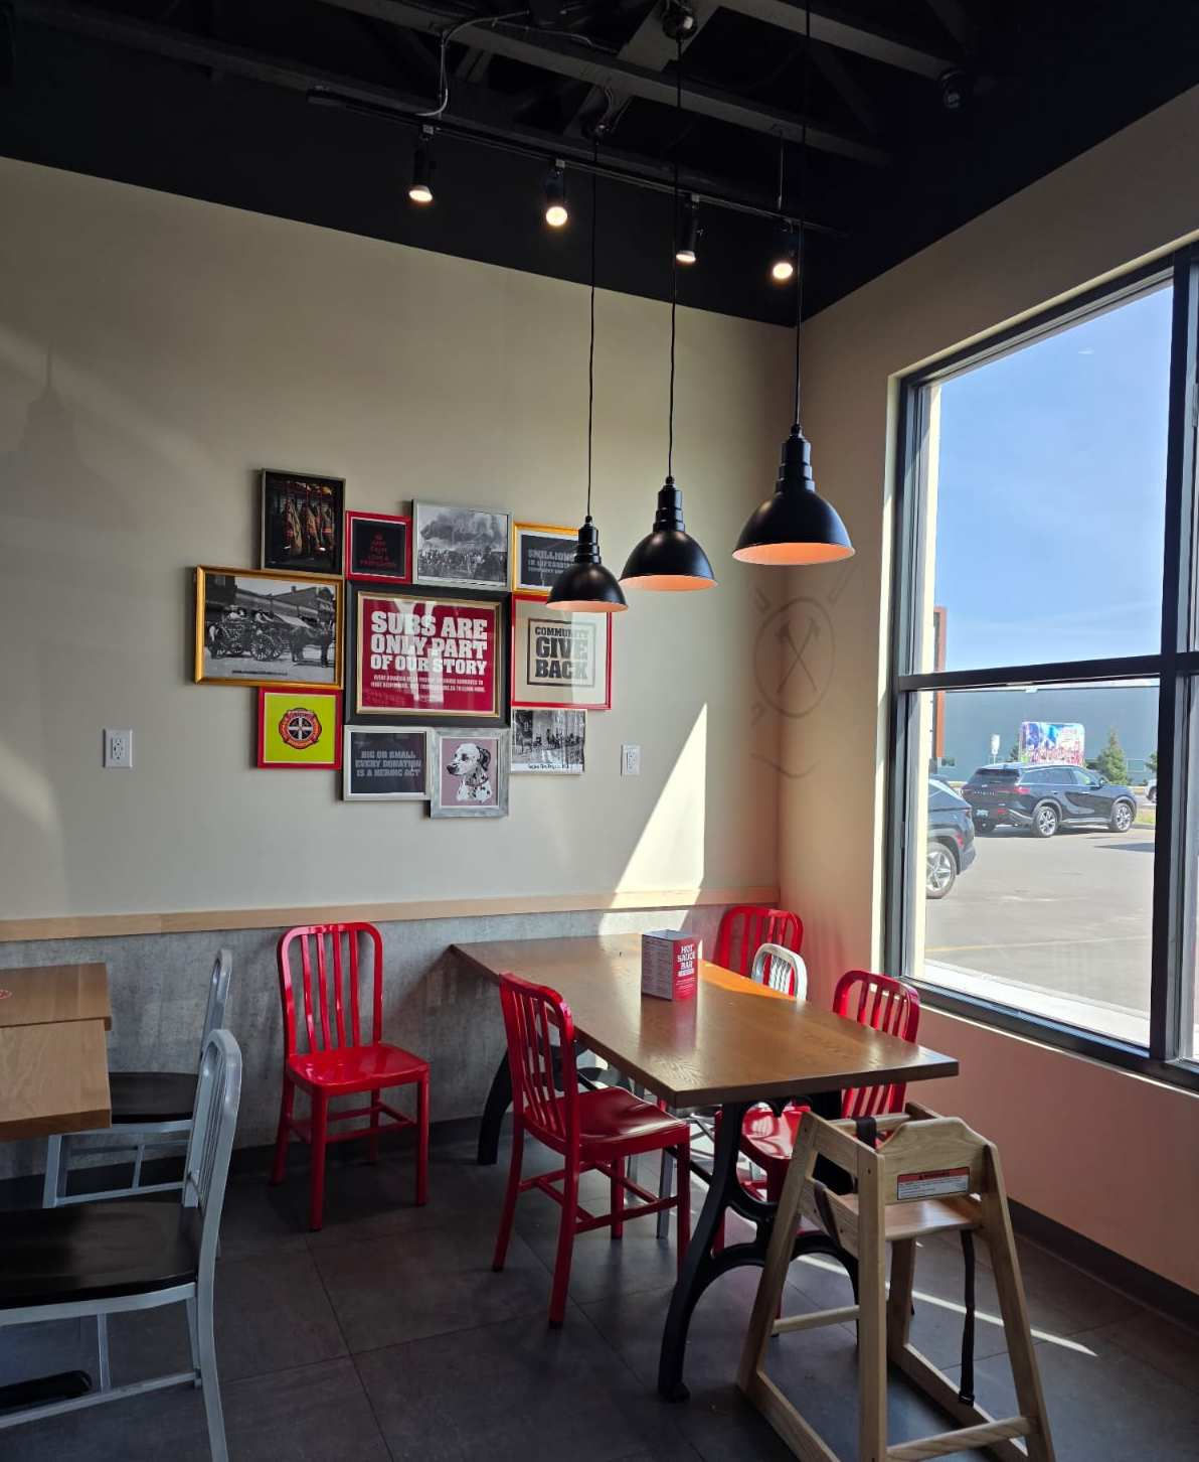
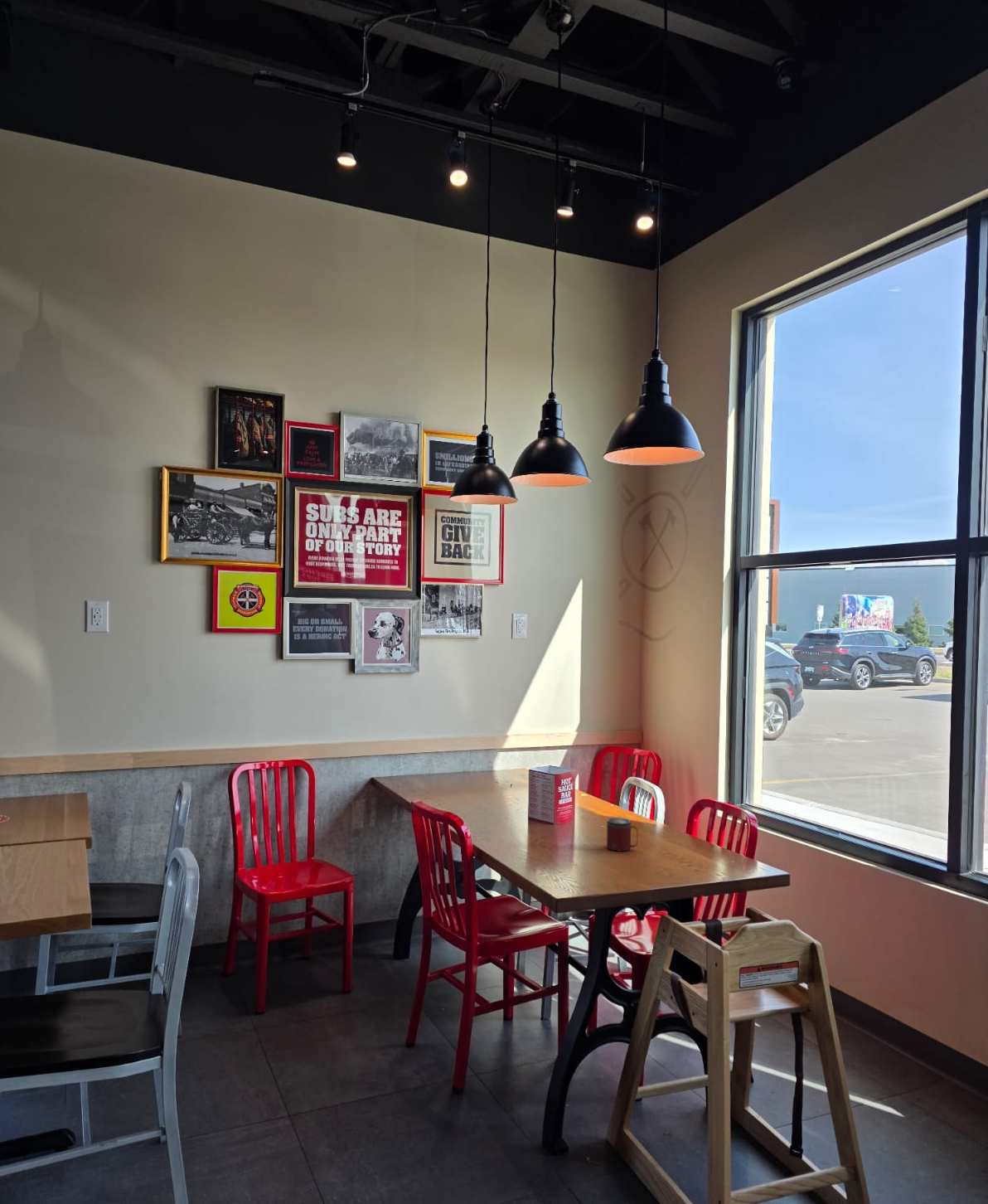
+ beverage cup [606,816,639,852]
